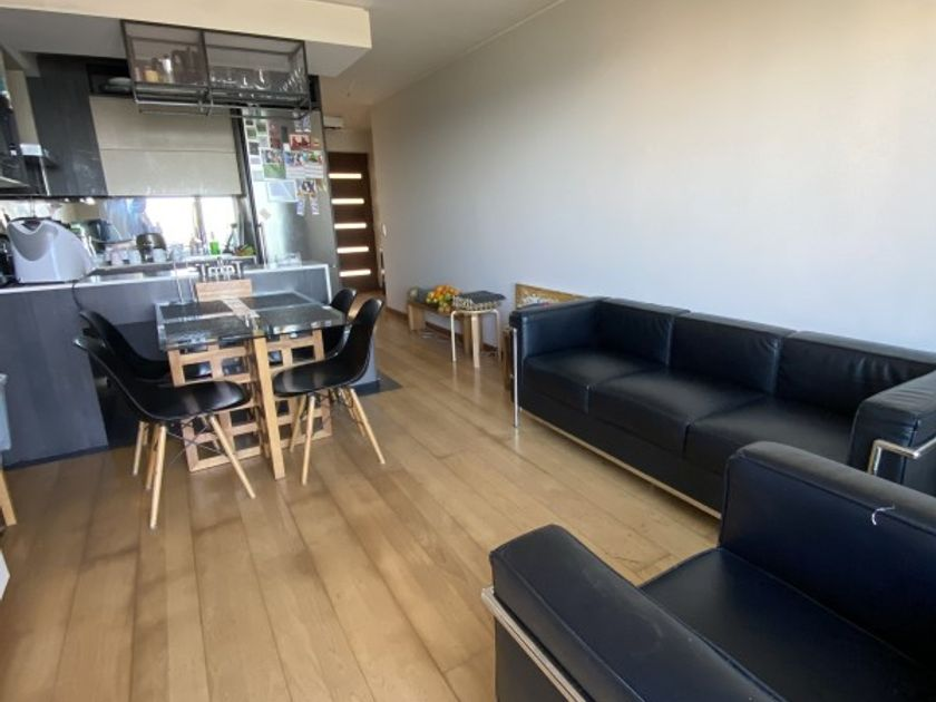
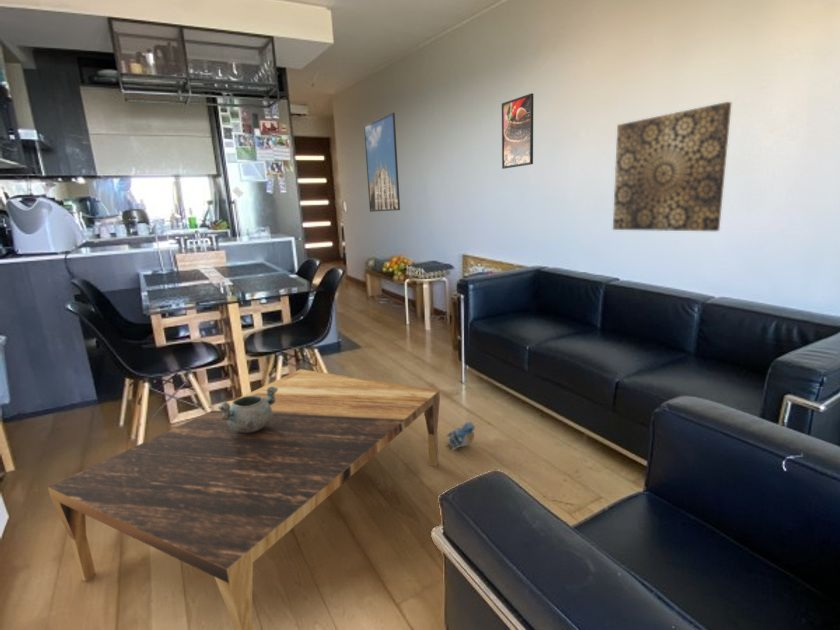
+ plush toy [445,421,476,452]
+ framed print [363,112,401,213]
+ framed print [501,92,534,170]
+ coffee table [47,368,441,630]
+ decorative bowl [217,387,278,433]
+ wall art [612,101,733,232]
